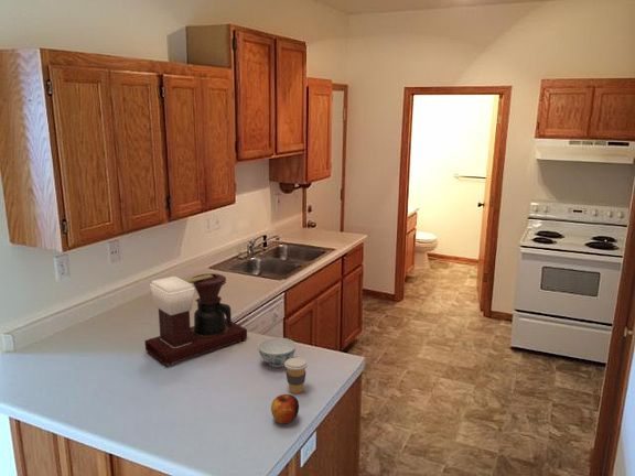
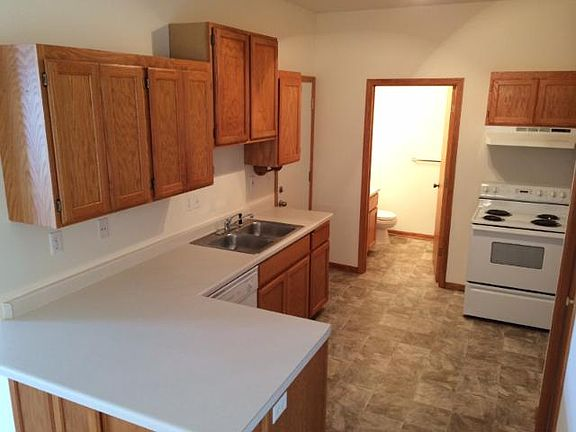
- apple [270,393,300,424]
- chinaware [257,337,298,368]
- coffee maker [143,272,248,367]
- coffee cup [284,356,309,394]
